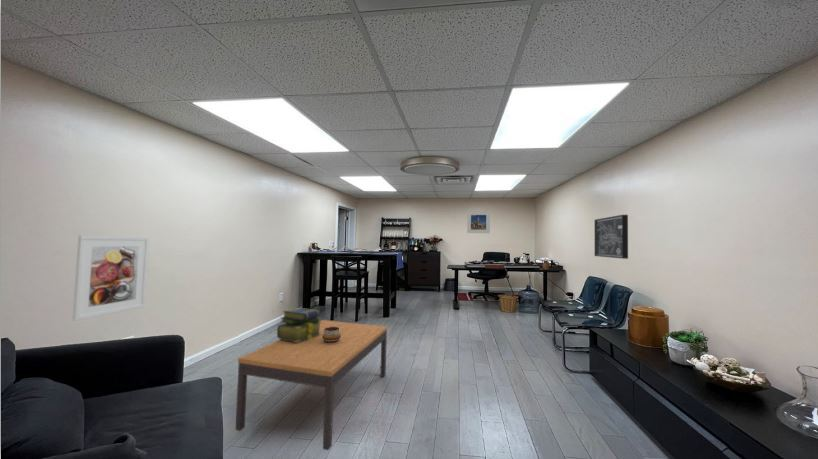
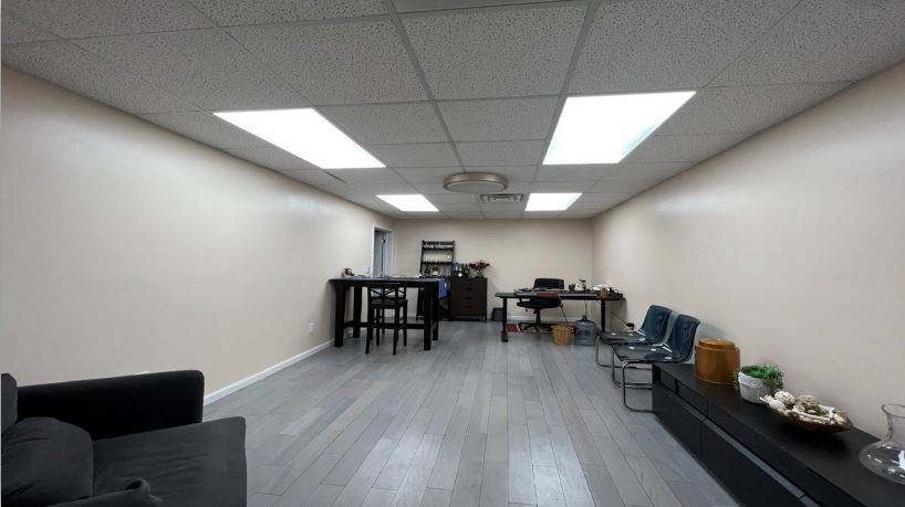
- stack of books [276,307,322,342]
- wall art [594,214,629,260]
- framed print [71,235,150,322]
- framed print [466,210,491,234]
- coffee table [234,319,388,451]
- decorative bowl [322,327,341,343]
